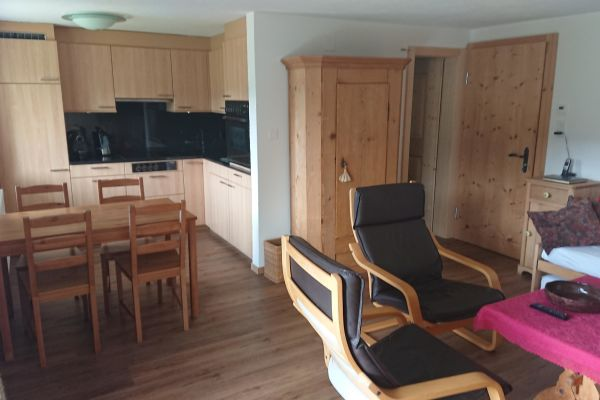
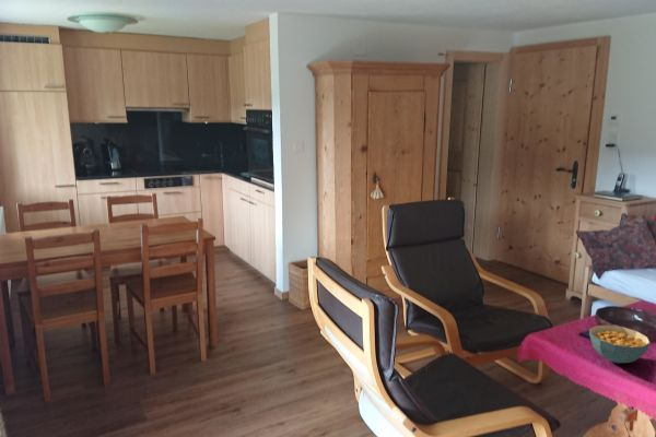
+ cereal bowl [588,324,652,365]
